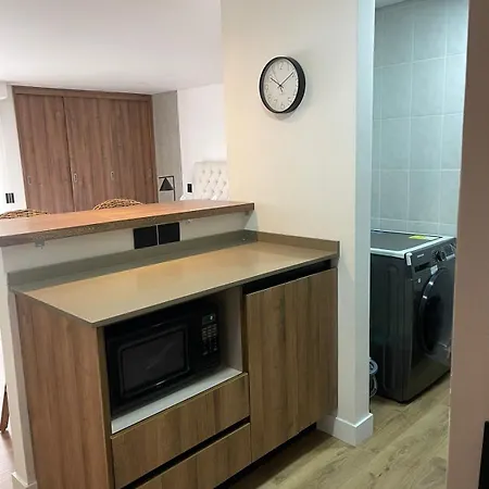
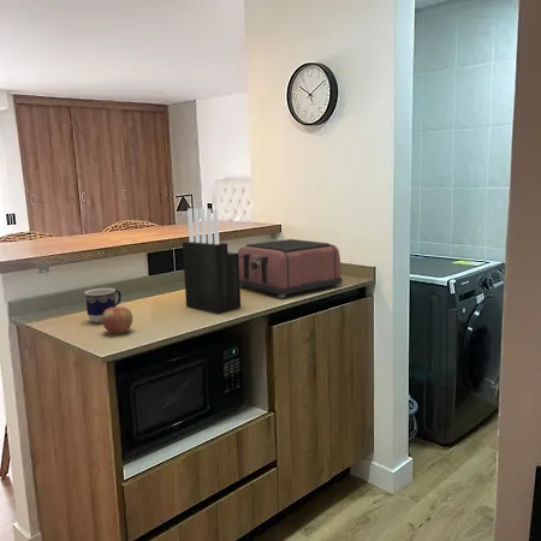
+ toaster [237,238,344,299]
+ apple [101,305,133,335]
+ cup [83,287,123,323]
+ knife block [182,207,242,315]
